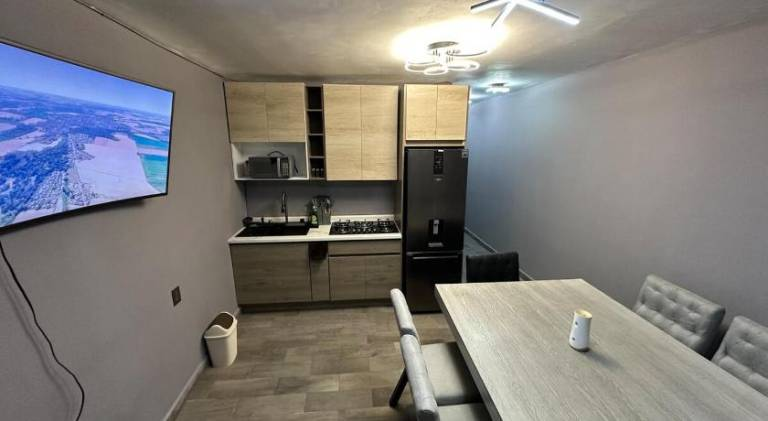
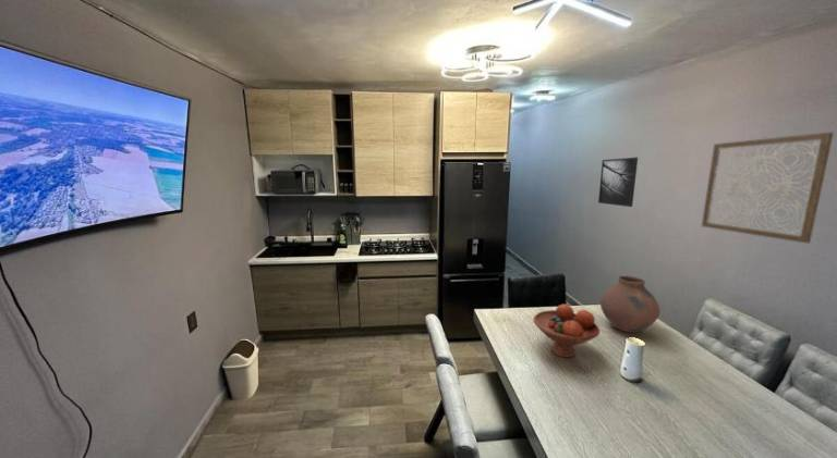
+ wall art [701,132,835,245]
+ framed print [597,157,639,208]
+ fruit bowl [532,304,601,358]
+ vase [599,275,662,334]
